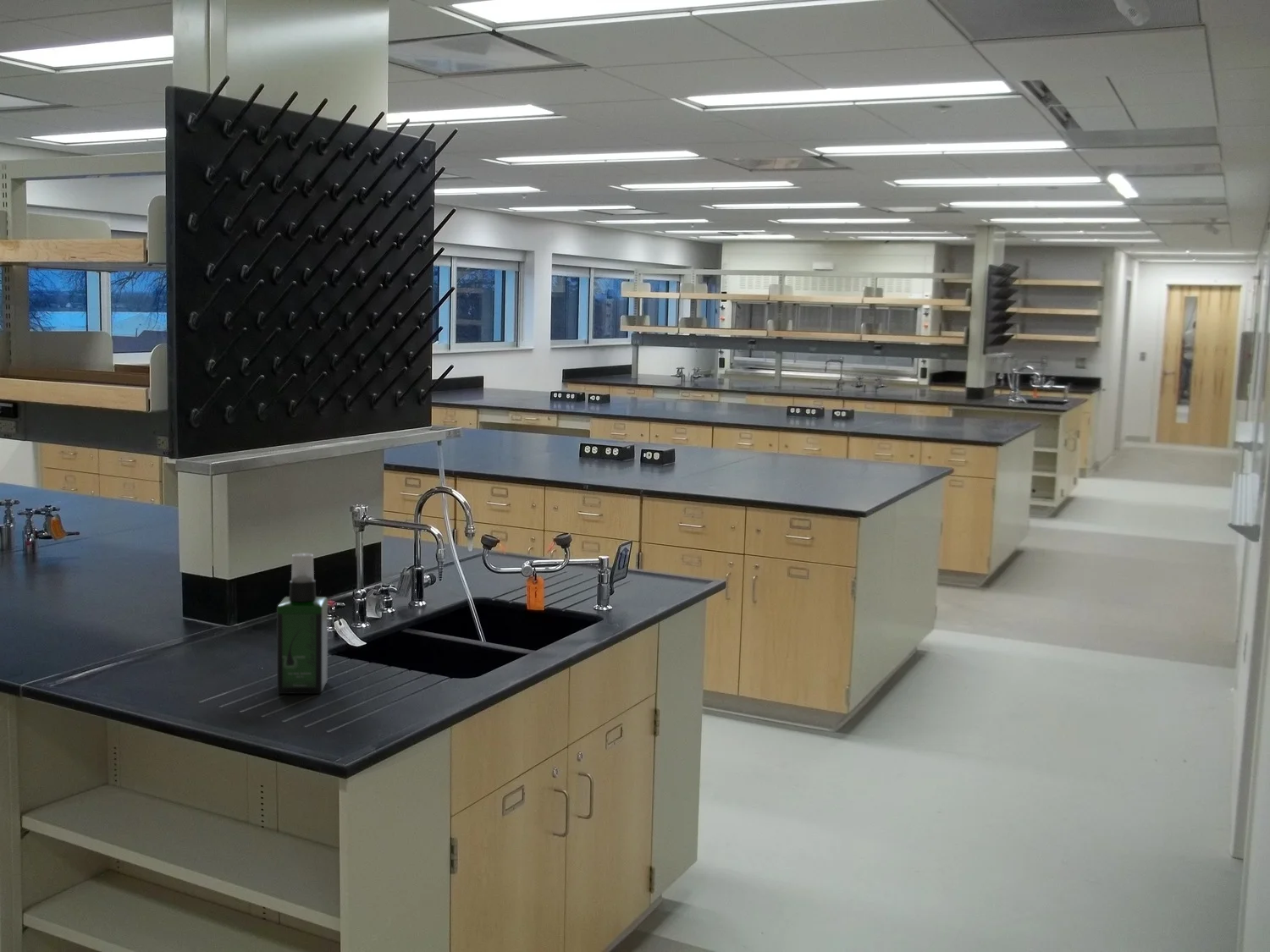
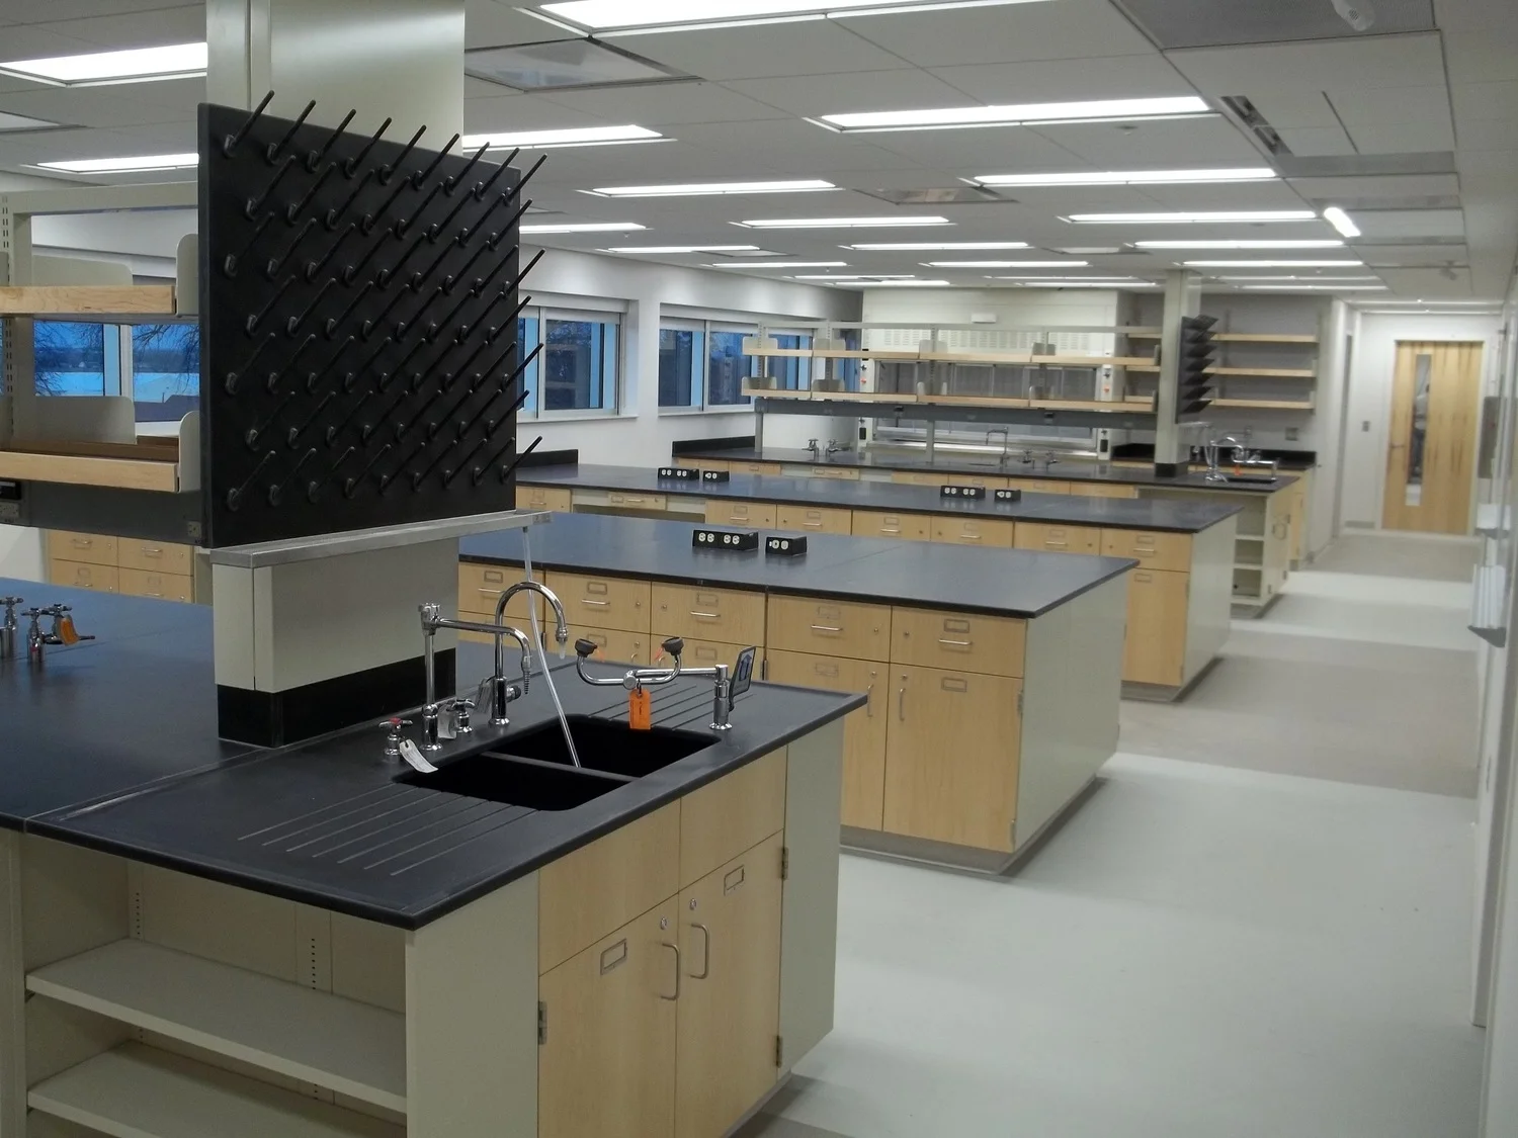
- spray bottle [276,552,329,695]
